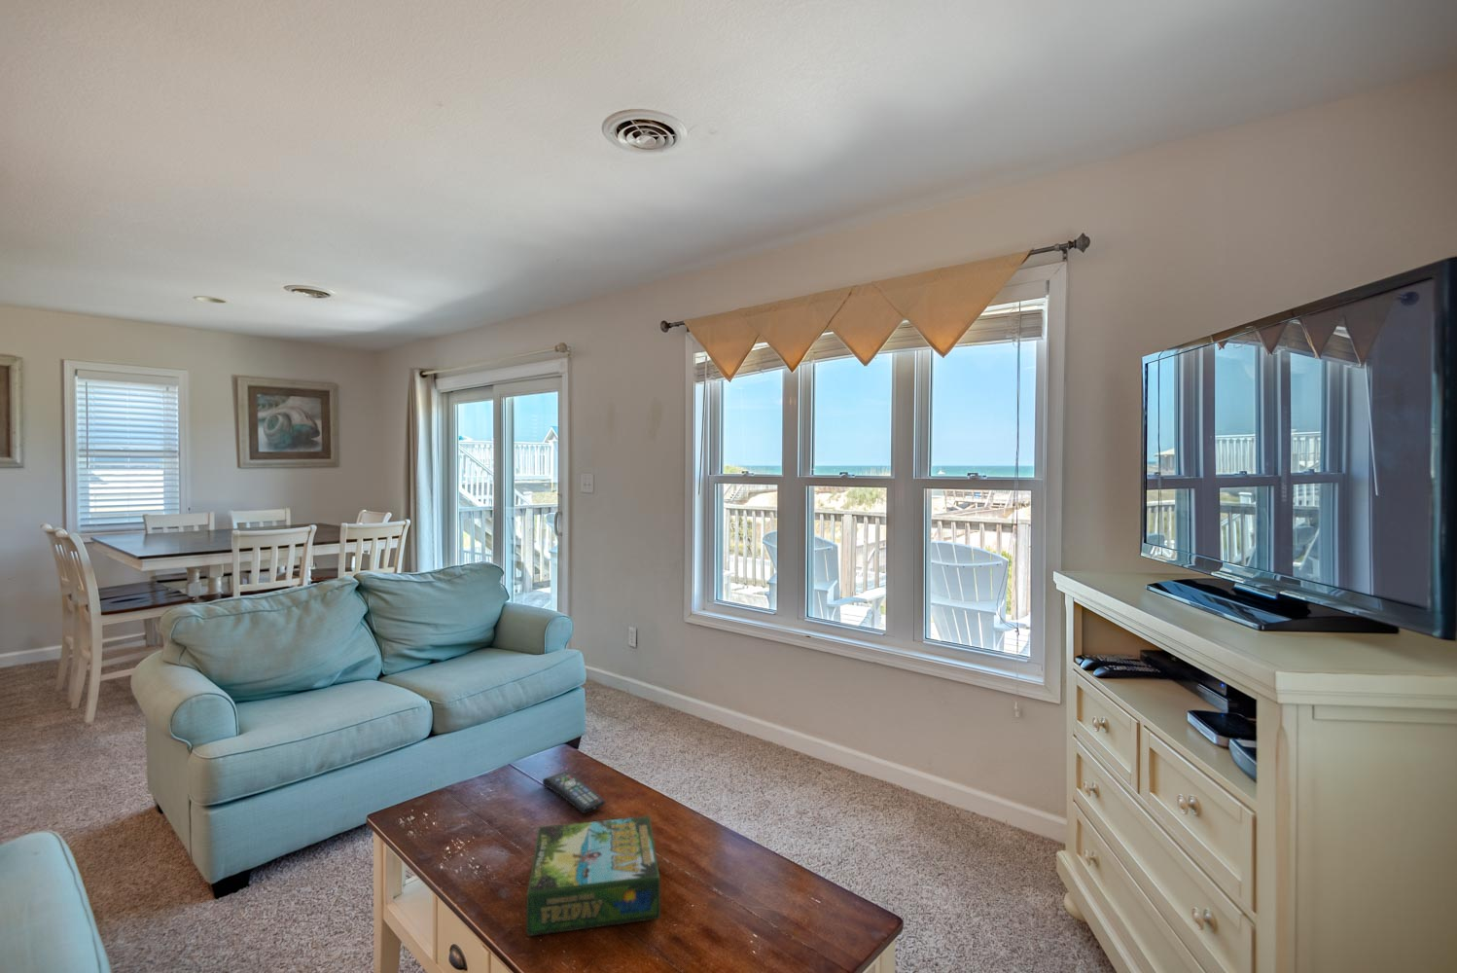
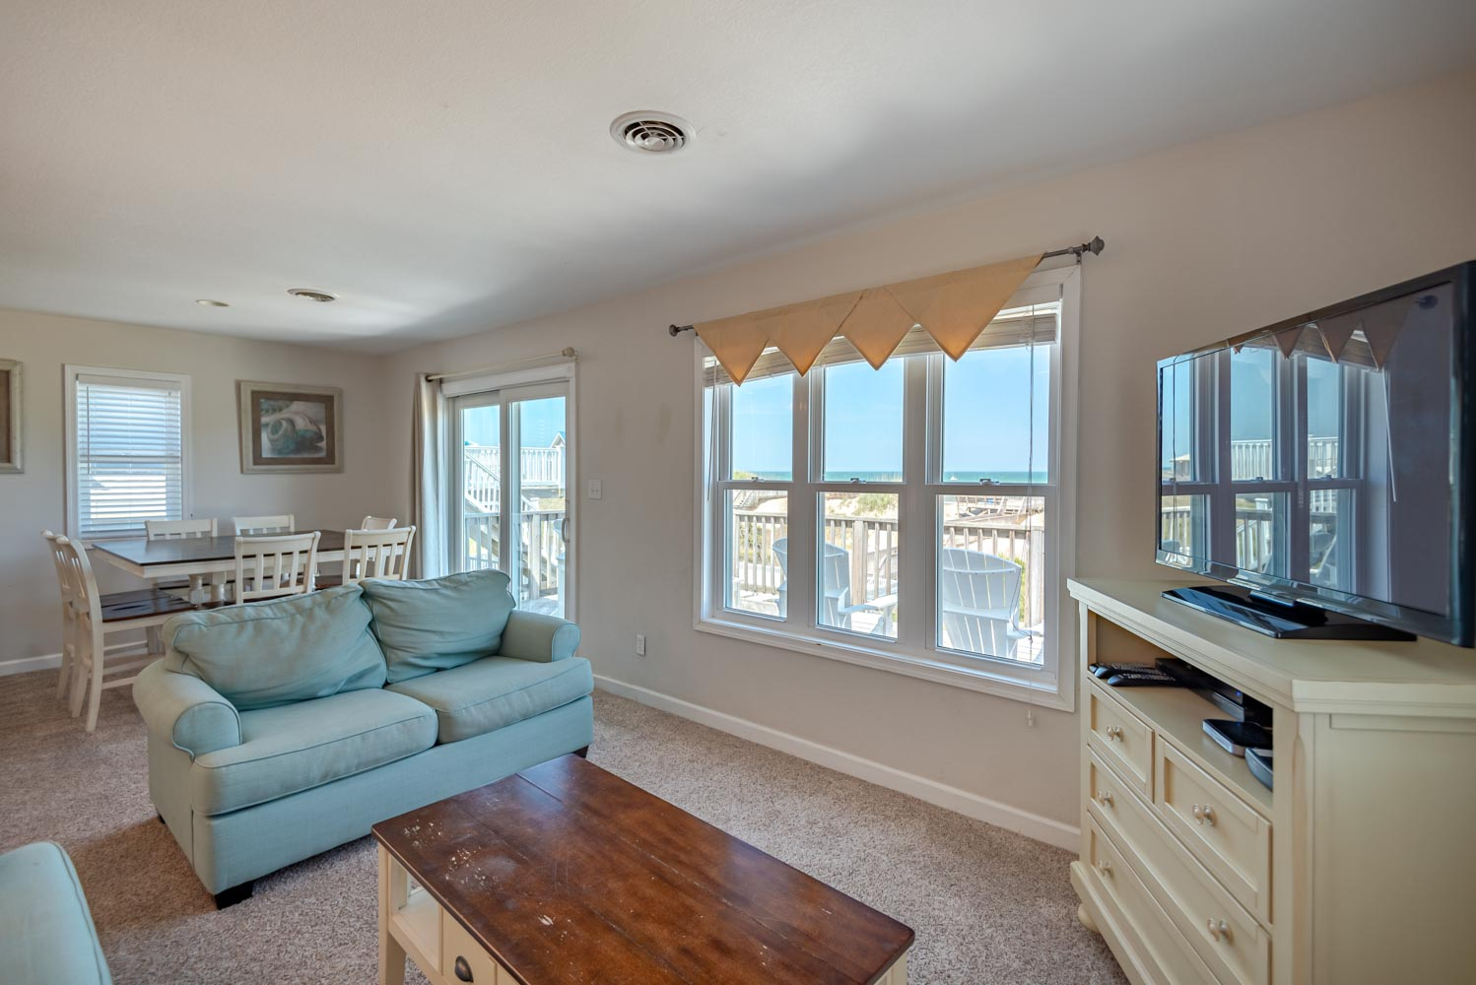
- remote control [542,770,607,814]
- board game [525,814,661,937]
